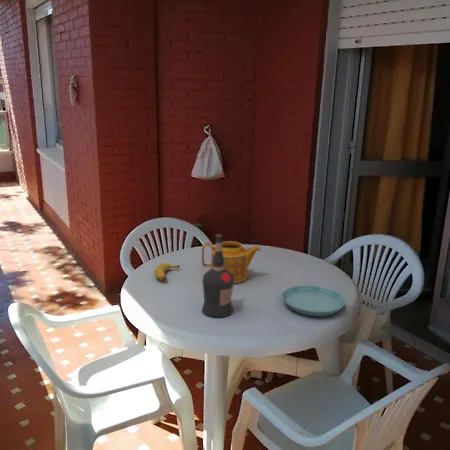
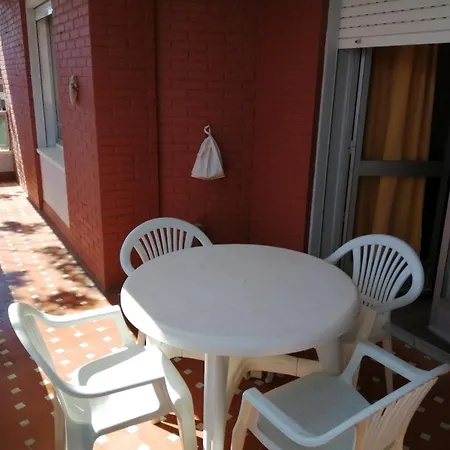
- banana [154,262,181,281]
- liquor bottle [201,233,235,318]
- teapot [201,240,262,284]
- saucer [281,285,346,317]
